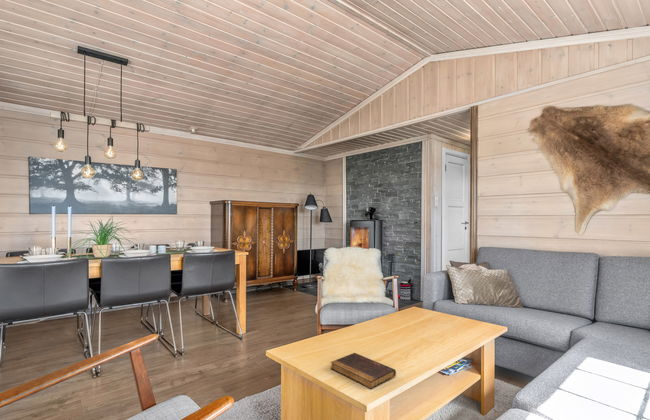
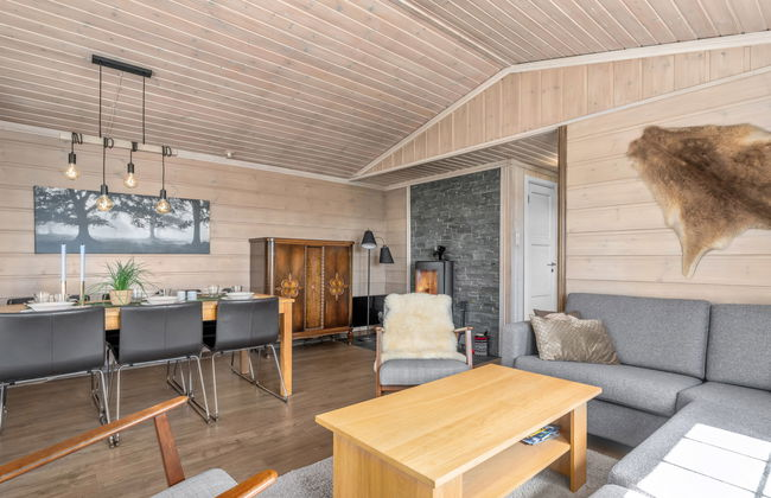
- book [330,352,397,390]
